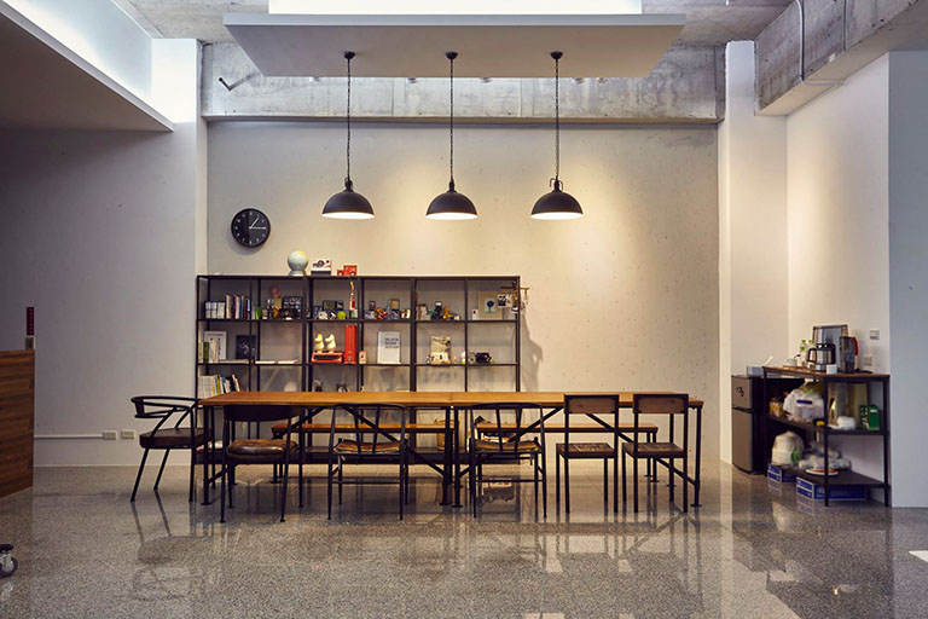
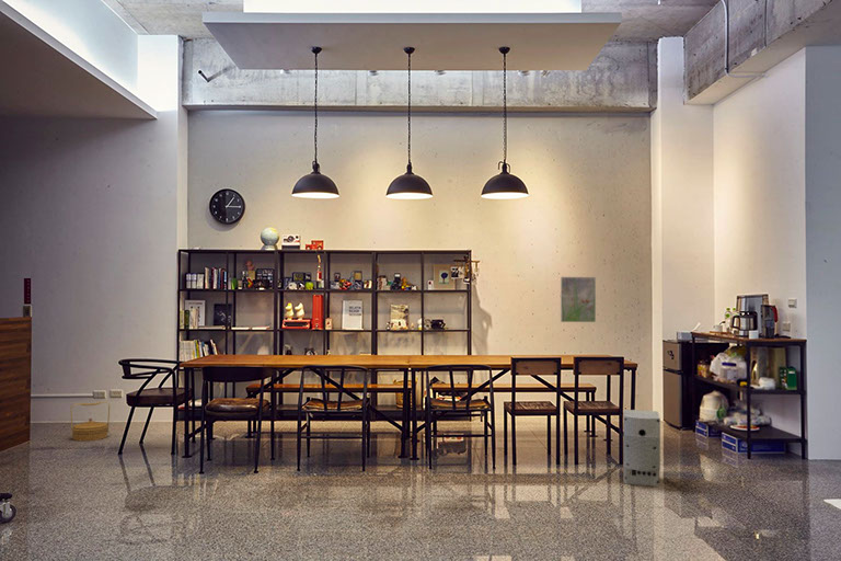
+ air purifier [622,409,661,488]
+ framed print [560,276,597,323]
+ basket [70,400,111,442]
